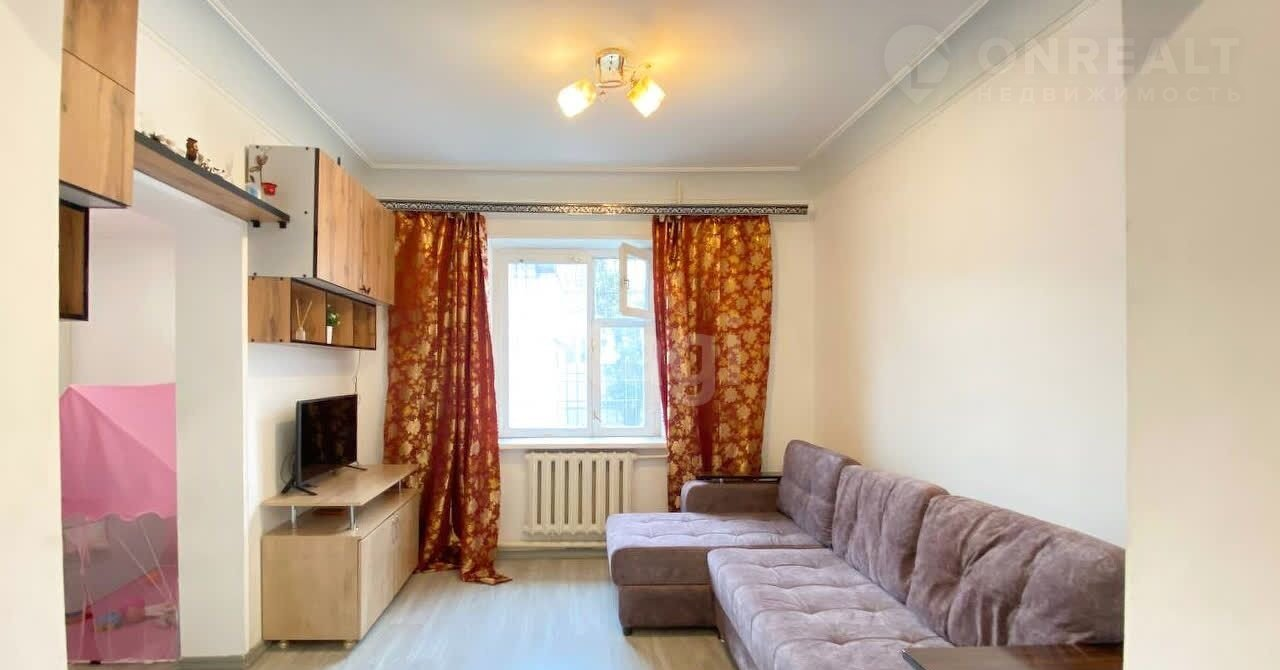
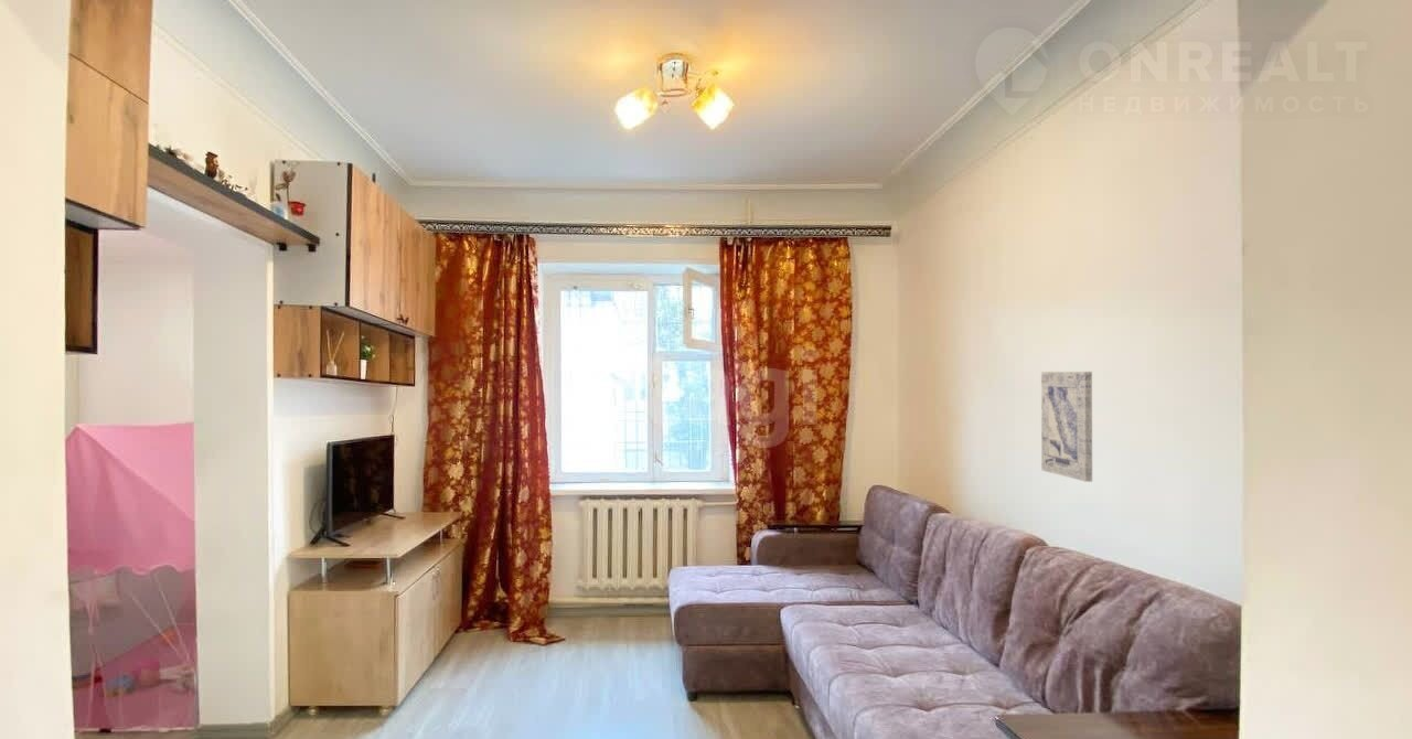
+ wall art [1040,371,1093,483]
